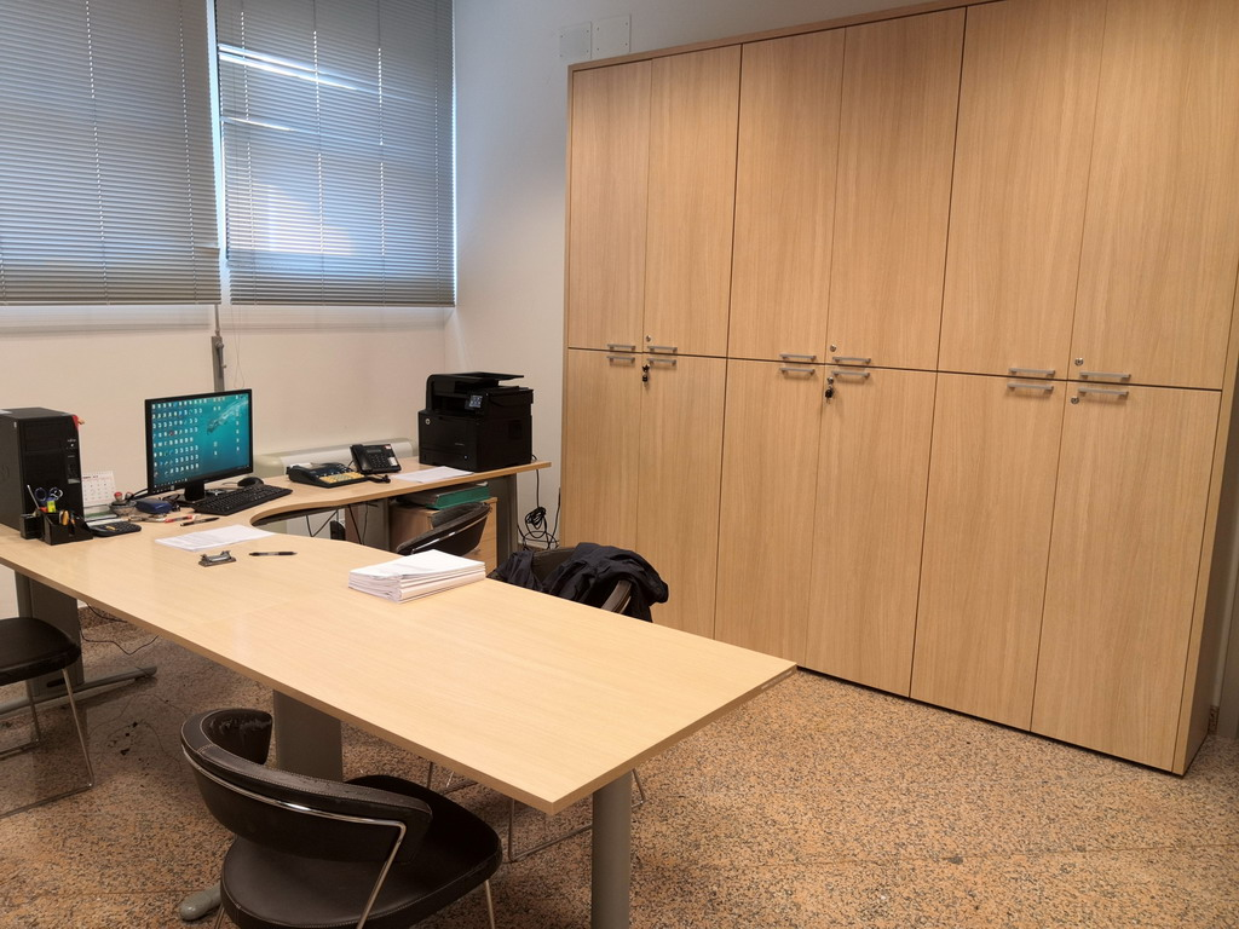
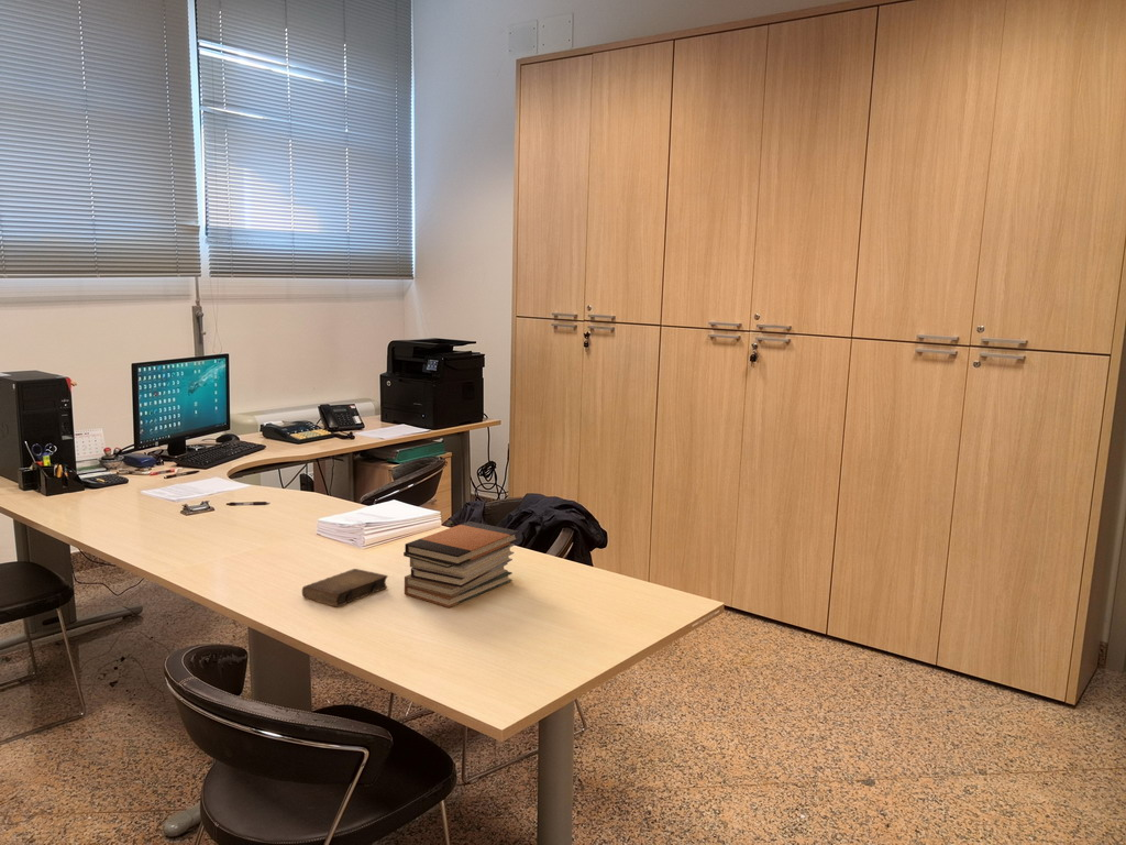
+ book [301,568,389,607]
+ book stack [402,520,520,608]
